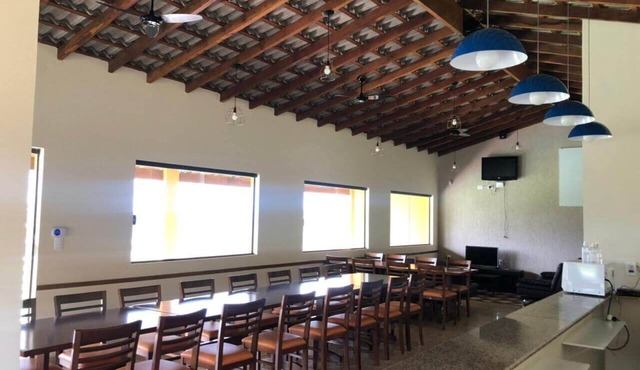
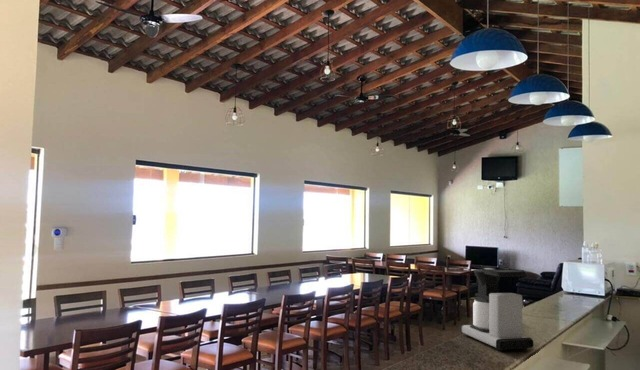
+ coffee maker [459,267,535,352]
